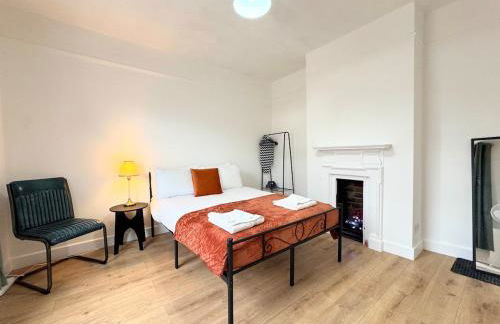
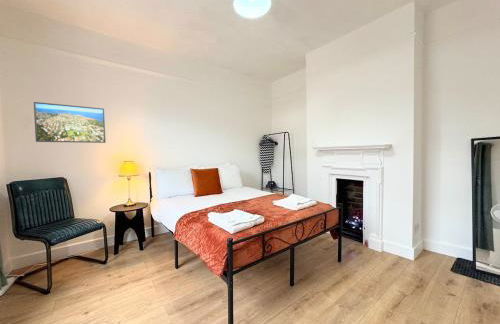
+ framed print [33,101,107,144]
